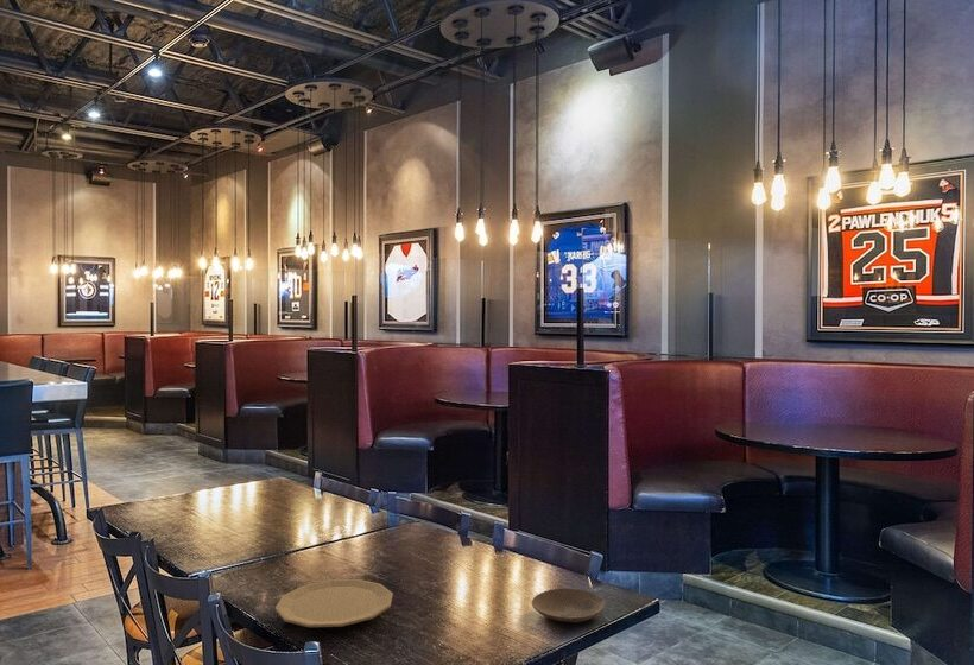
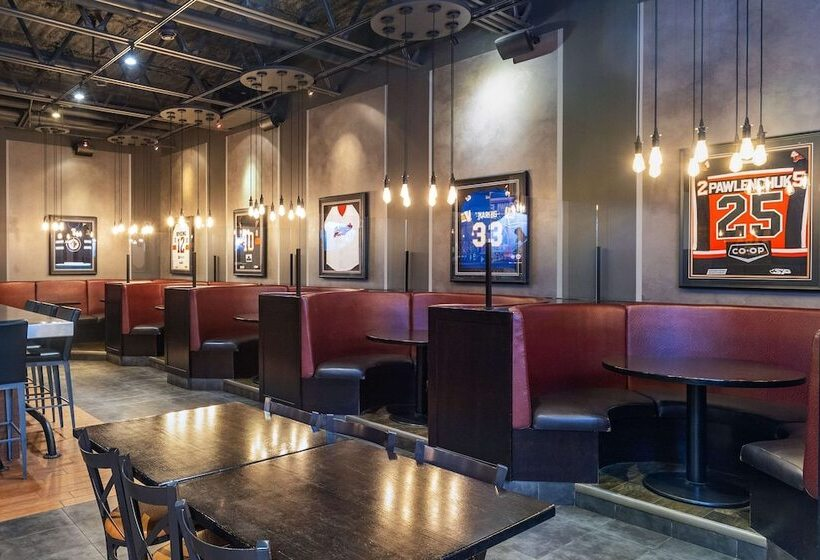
- plate [274,578,394,628]
- plate [531,588,606,623]
